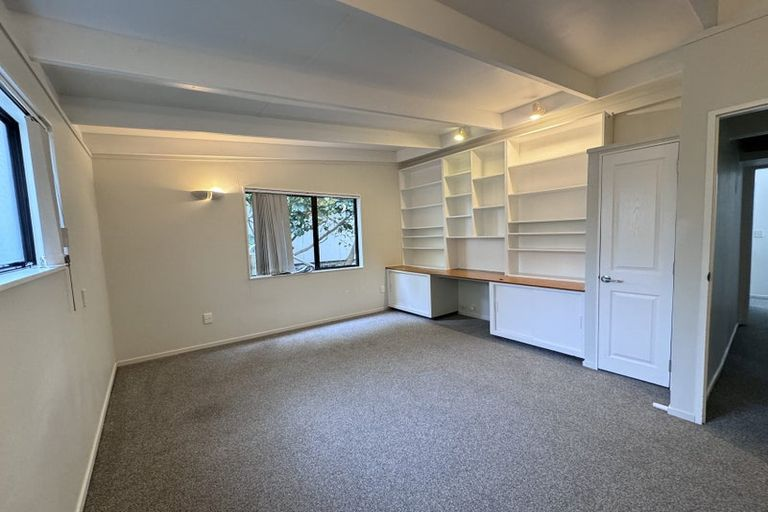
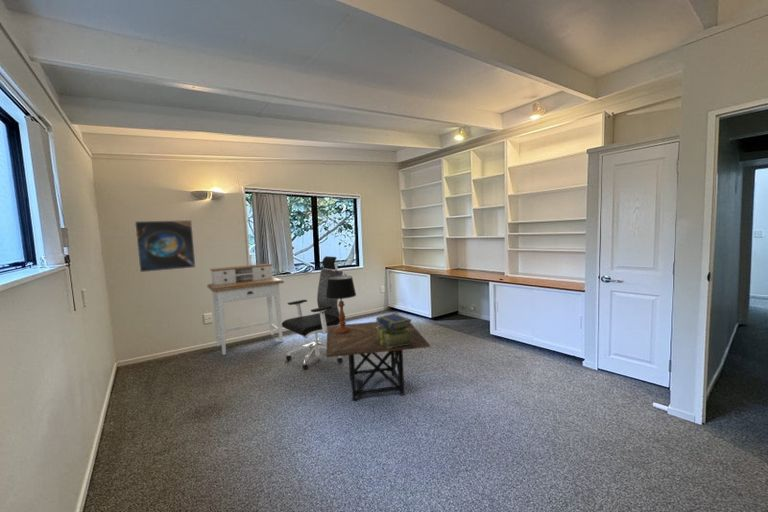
+ side table [325,321,431,402]
+ office chair [282,255,349,371]
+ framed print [134,219,197,273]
+ stack of books [375,312,413,348]
+ table lamp [326,275,357,334]
+ desk [206,262,285,356]
